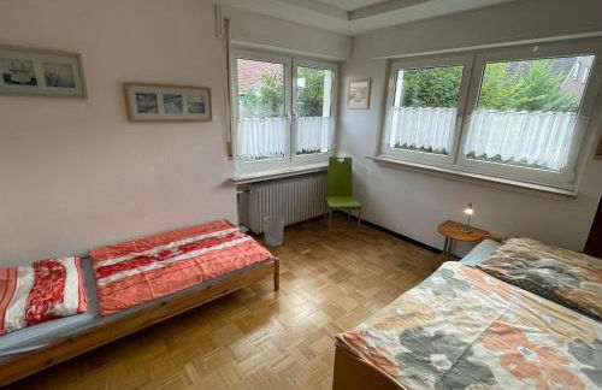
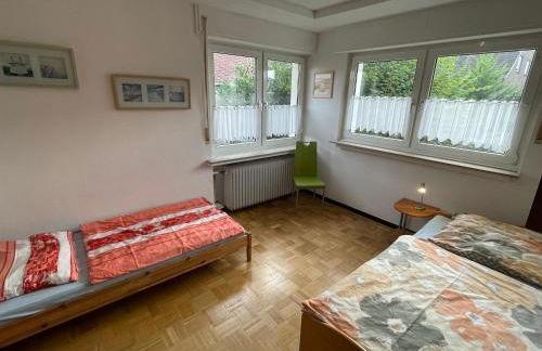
- wastebasket [262,214,285,248]
